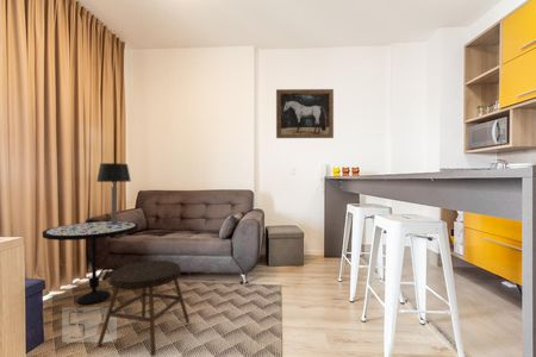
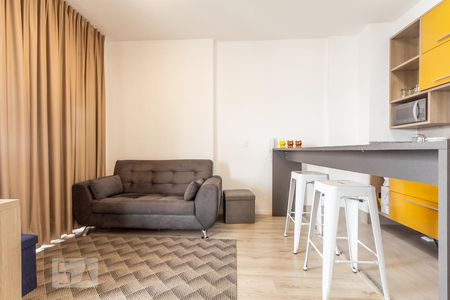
- wall art [275,88,335,139]
- side table [42,220,139,306]
- table lamp [95,162,132,225]
- stool [96,259,191,357]
